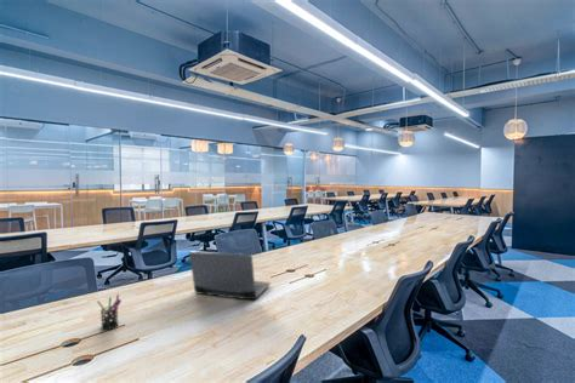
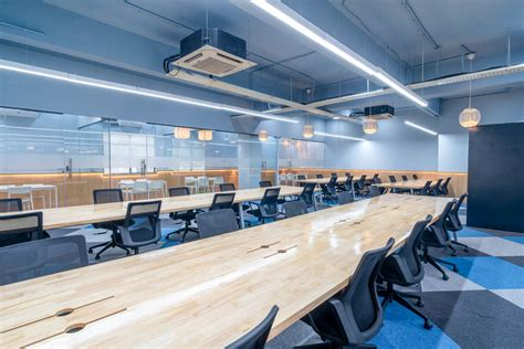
- laptop computer [188,250,272,301]
- pen holder [96,293,123,331]
